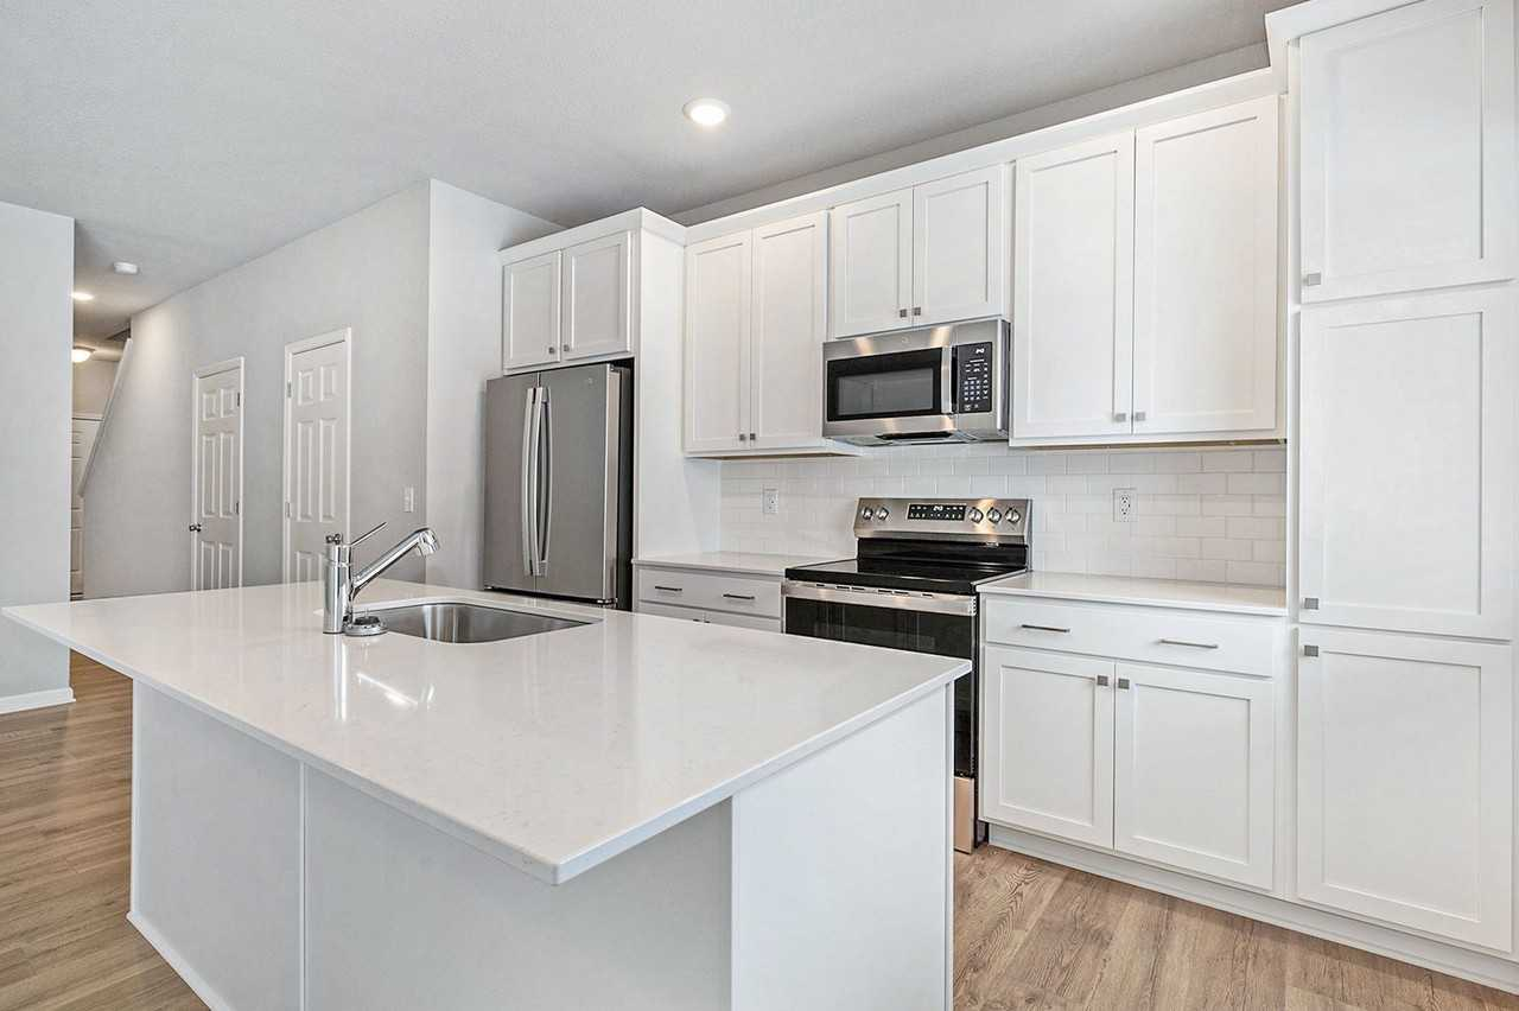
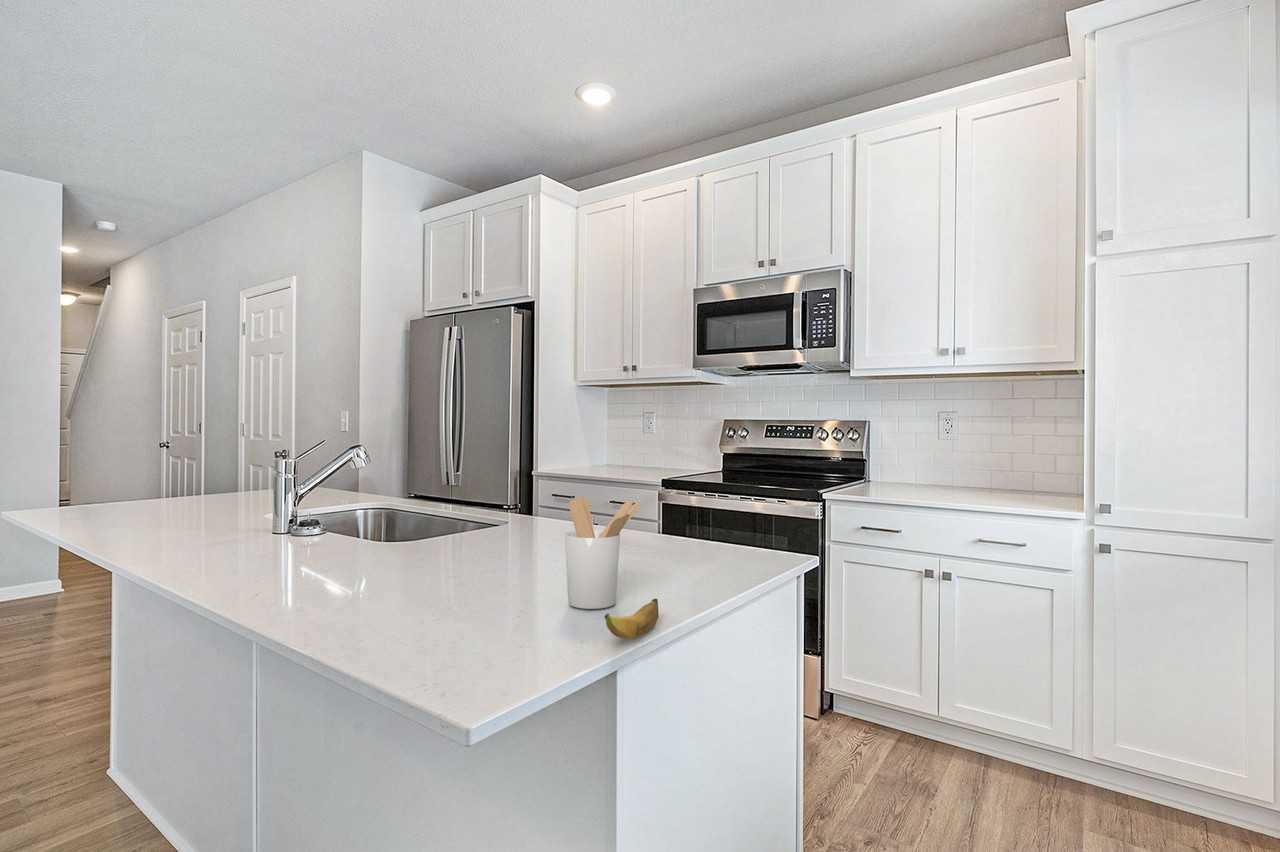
+ banana [604,598,660,640]
+ utensil holder [564,496,643,610]
